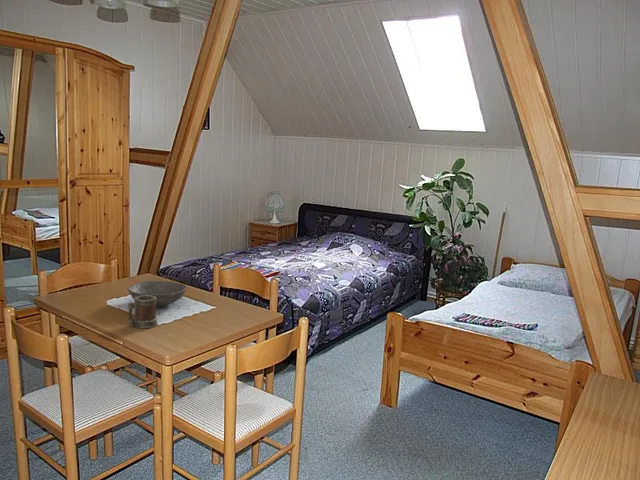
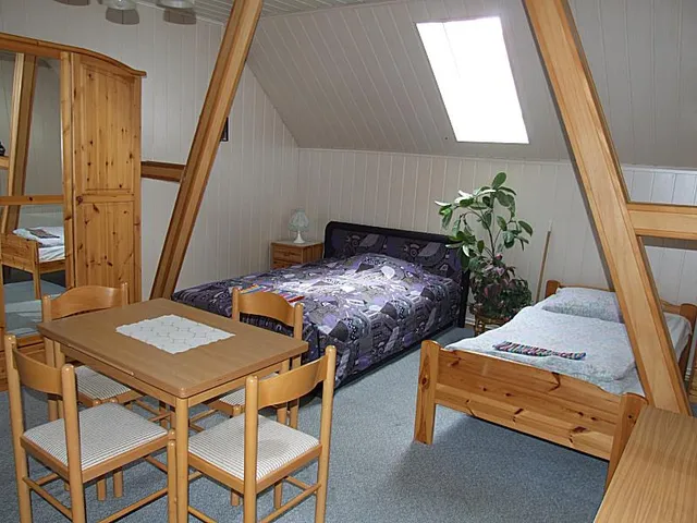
- bowl [127,280,188,308]
- mug [127,295,158,329]
